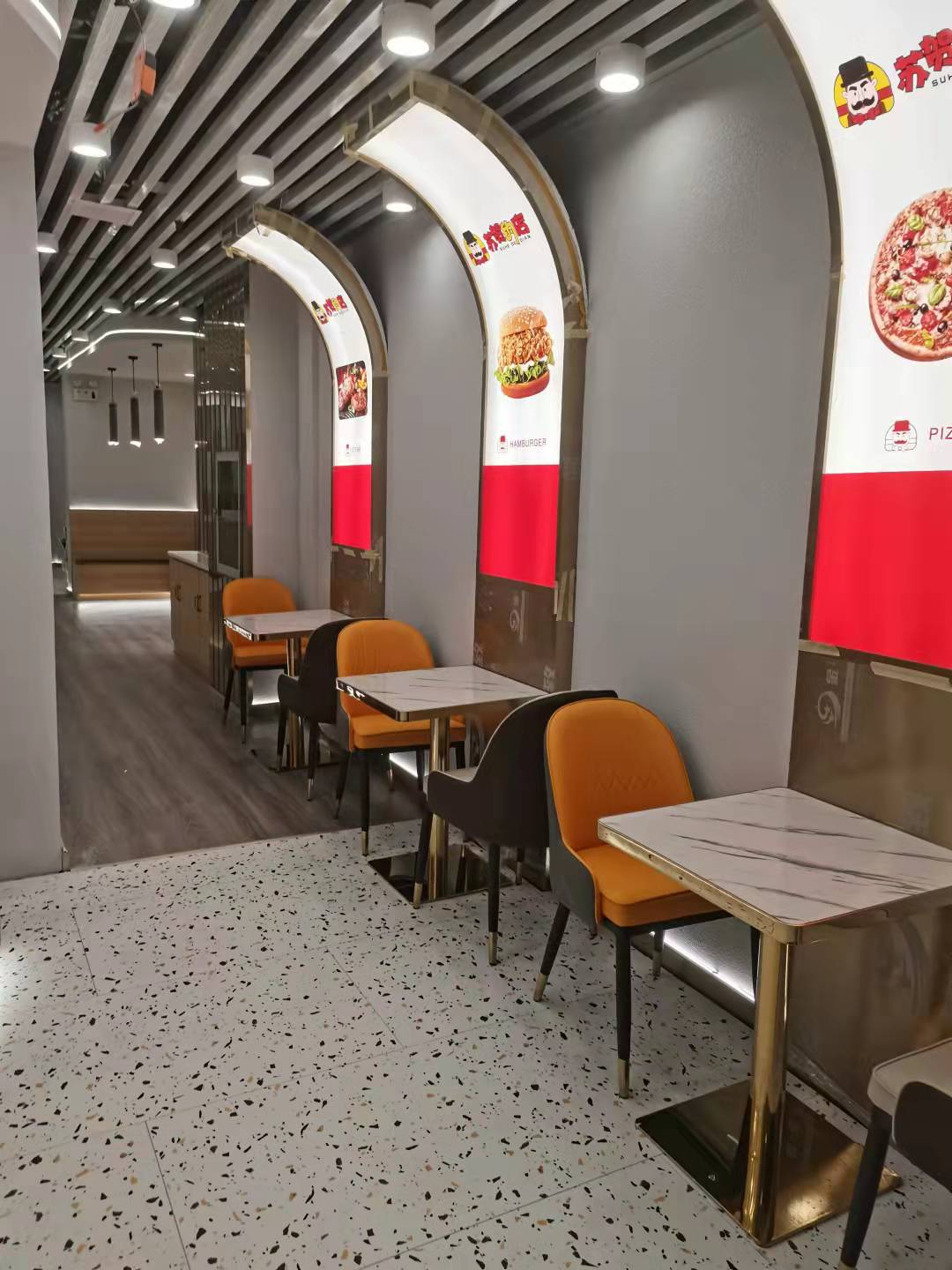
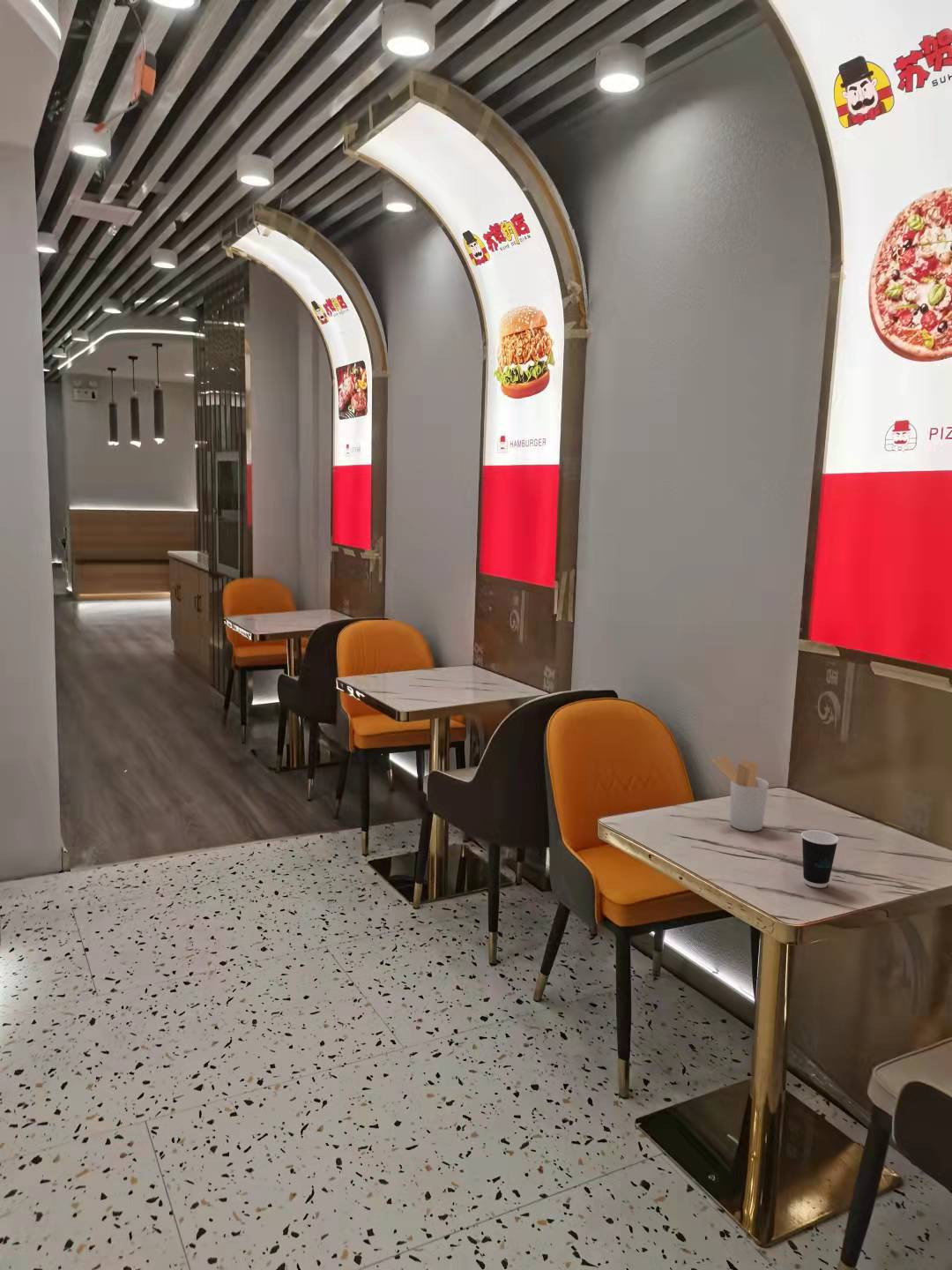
+ dixie cup [800,829,840,889]
+ utensil holder [710,754,770,832]
